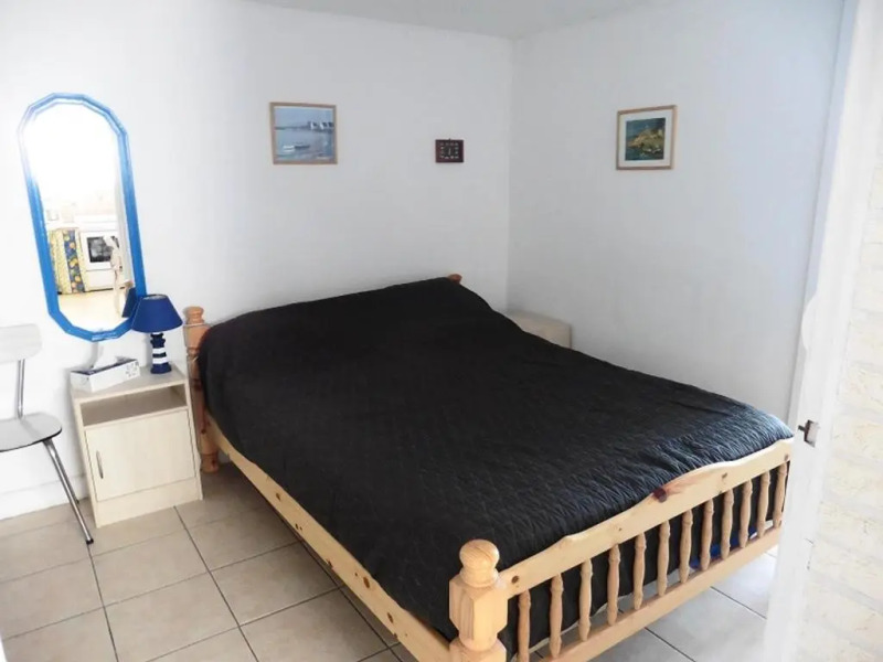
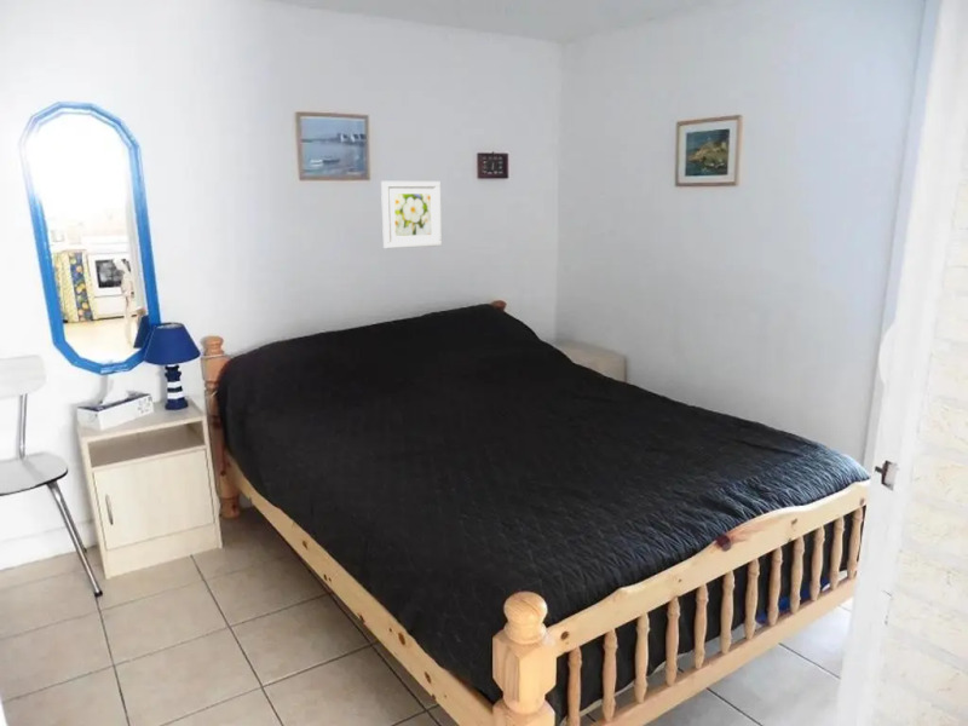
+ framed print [380,180,443,249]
